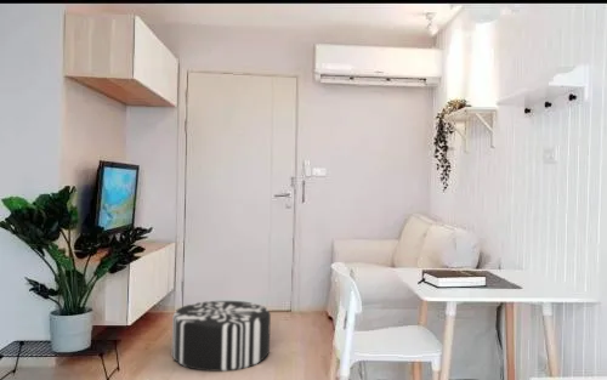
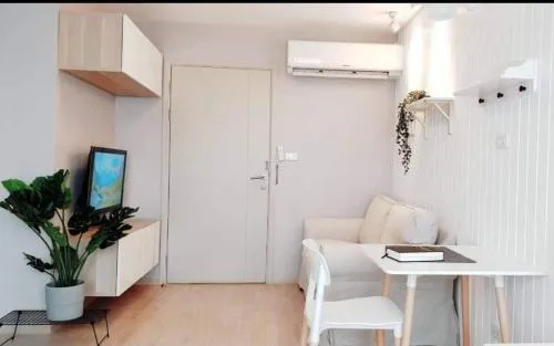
- pouf [171,300,272,373]
